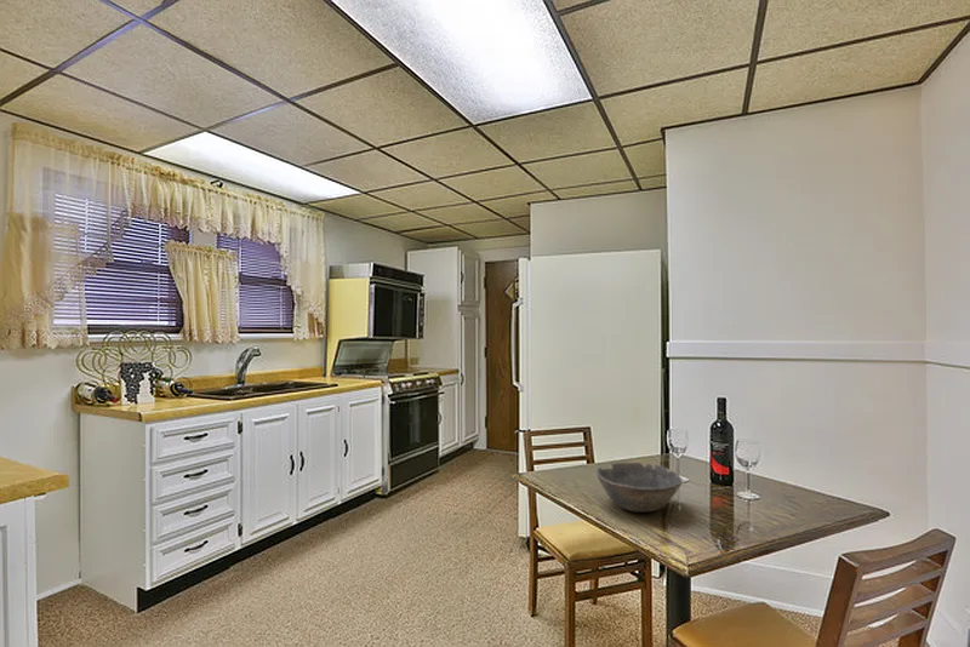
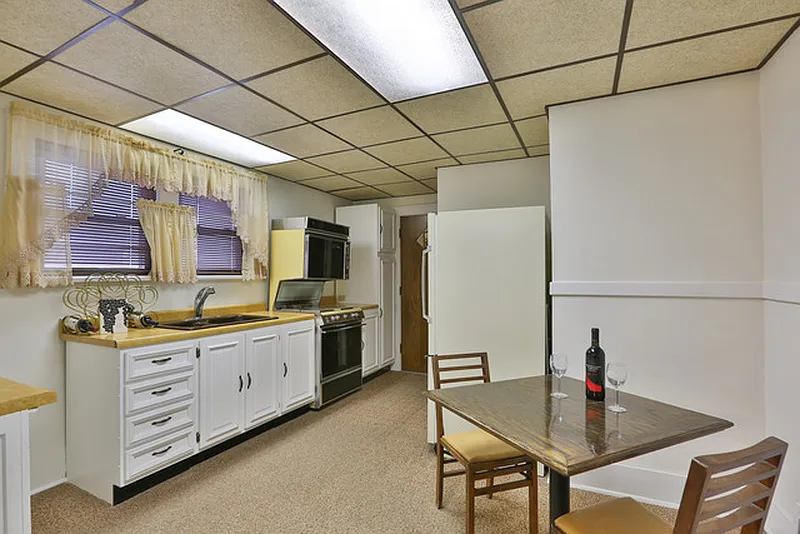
- bowl [595,462,684,514]
